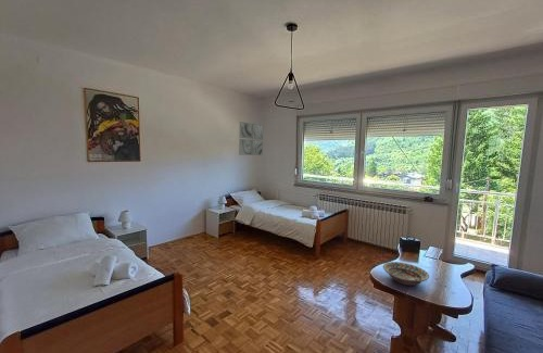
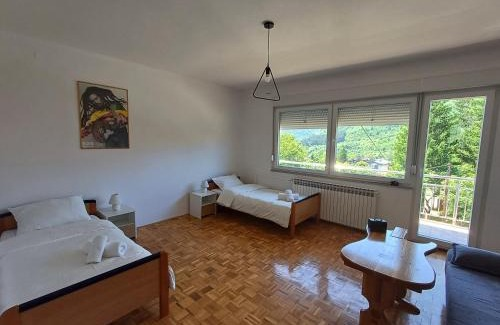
- decorative bowl [382,261,430,287]
- wall art [238,121,264,156]
